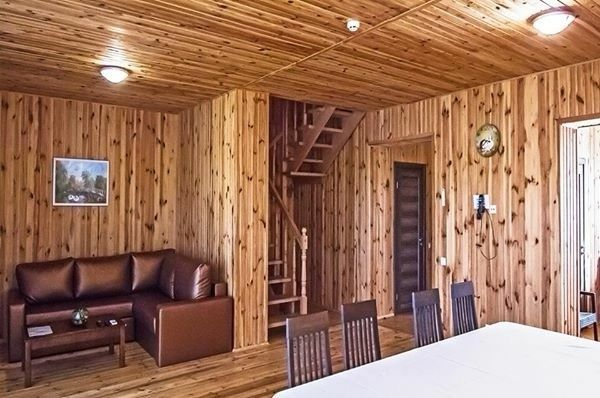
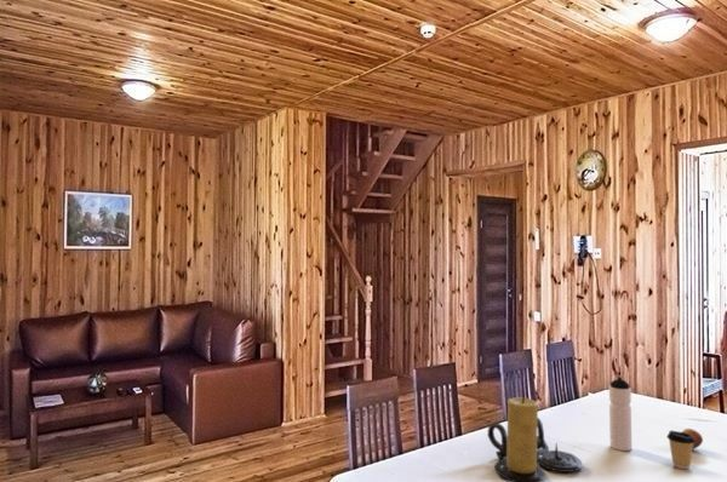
+ apple [681,428,704,451]
+ coffee cup [665,430,695,470]
+ candle holder [487,391,584,482]
+ water bottle [608,375,632,452]
